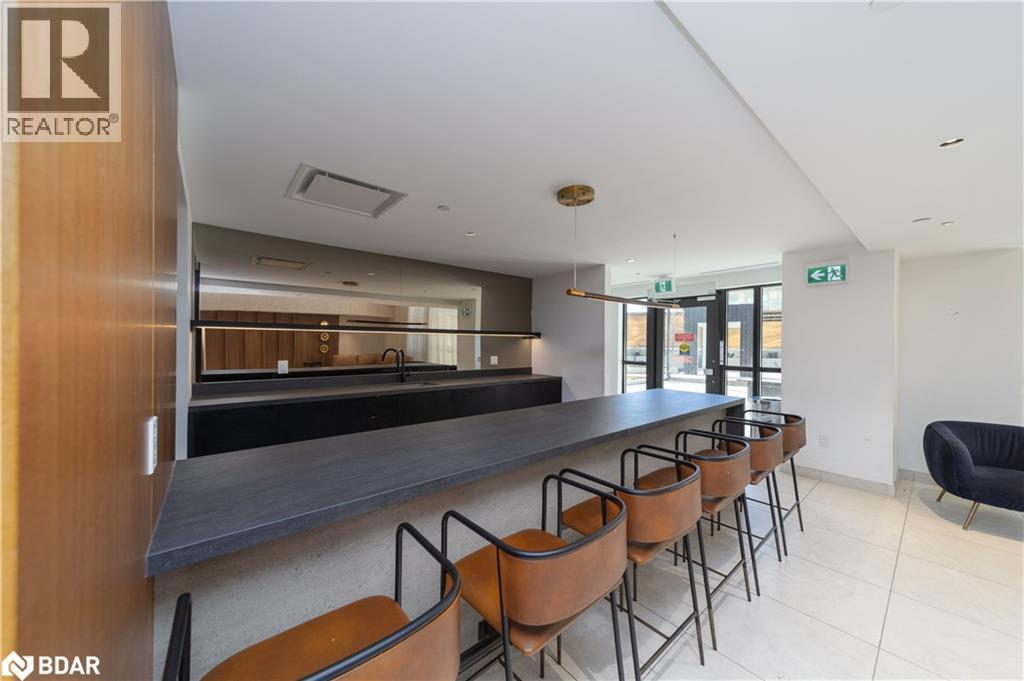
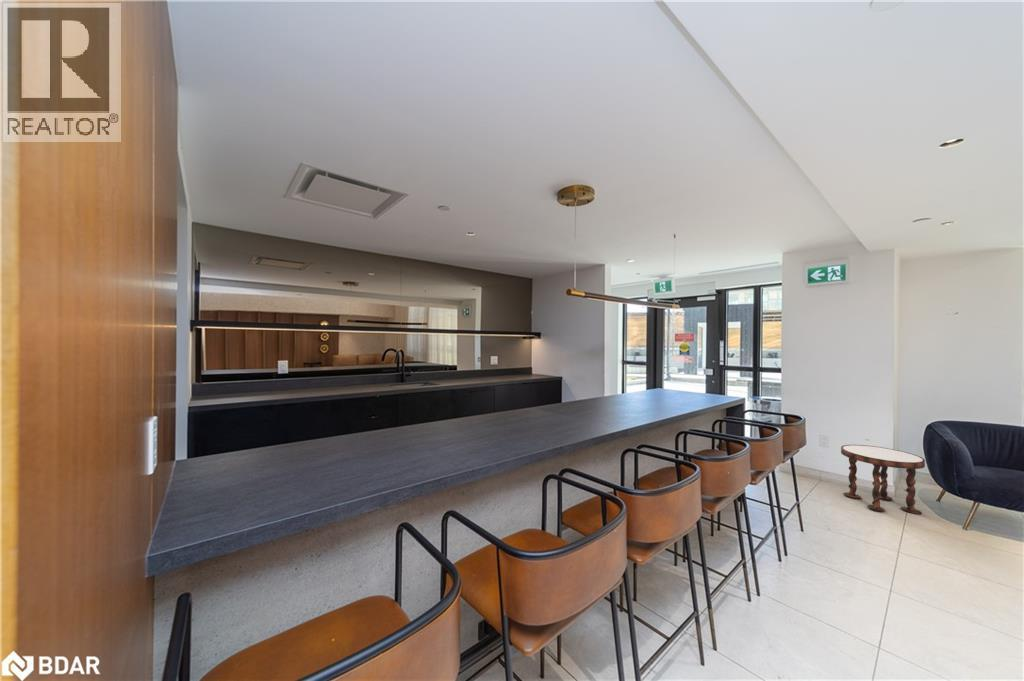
+ side table [840,444,926,515]
